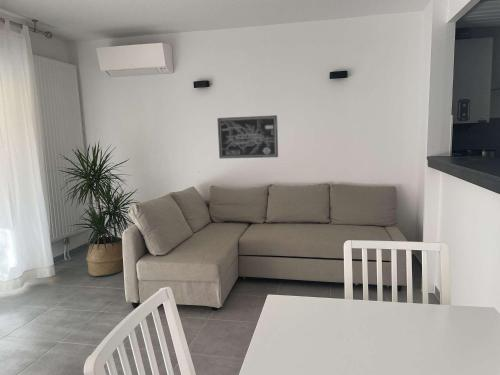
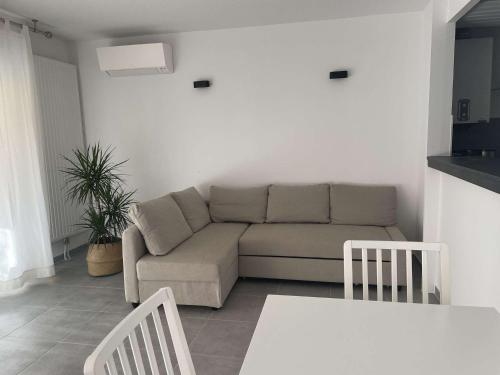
- wall art [216,114,279,159]
